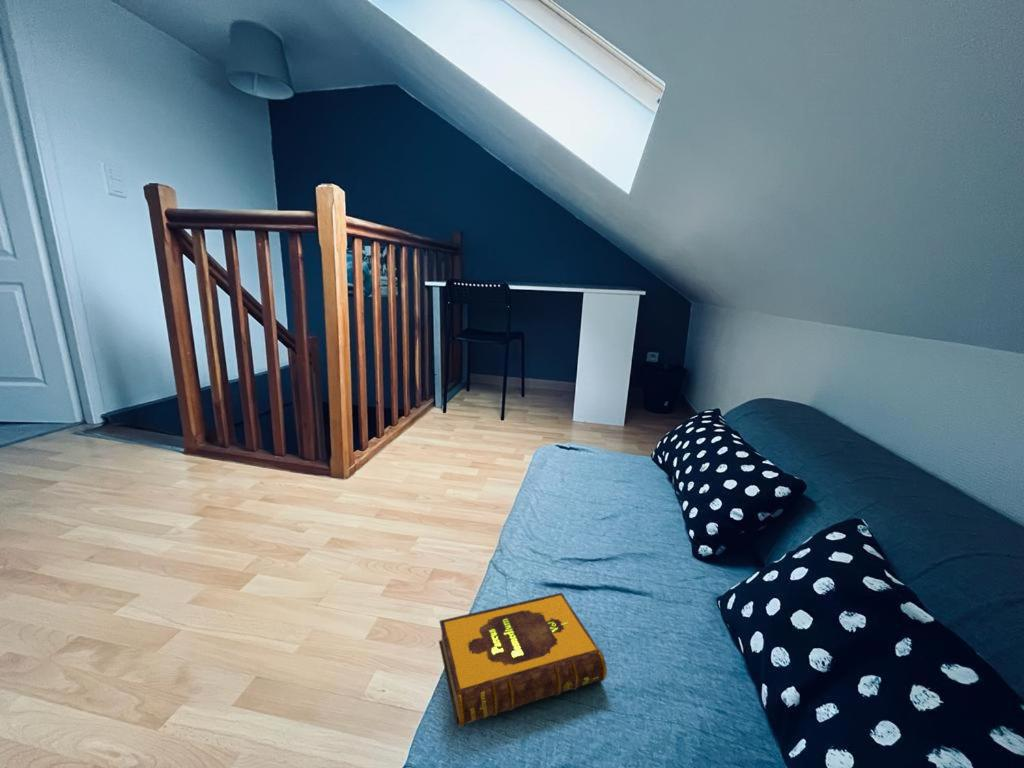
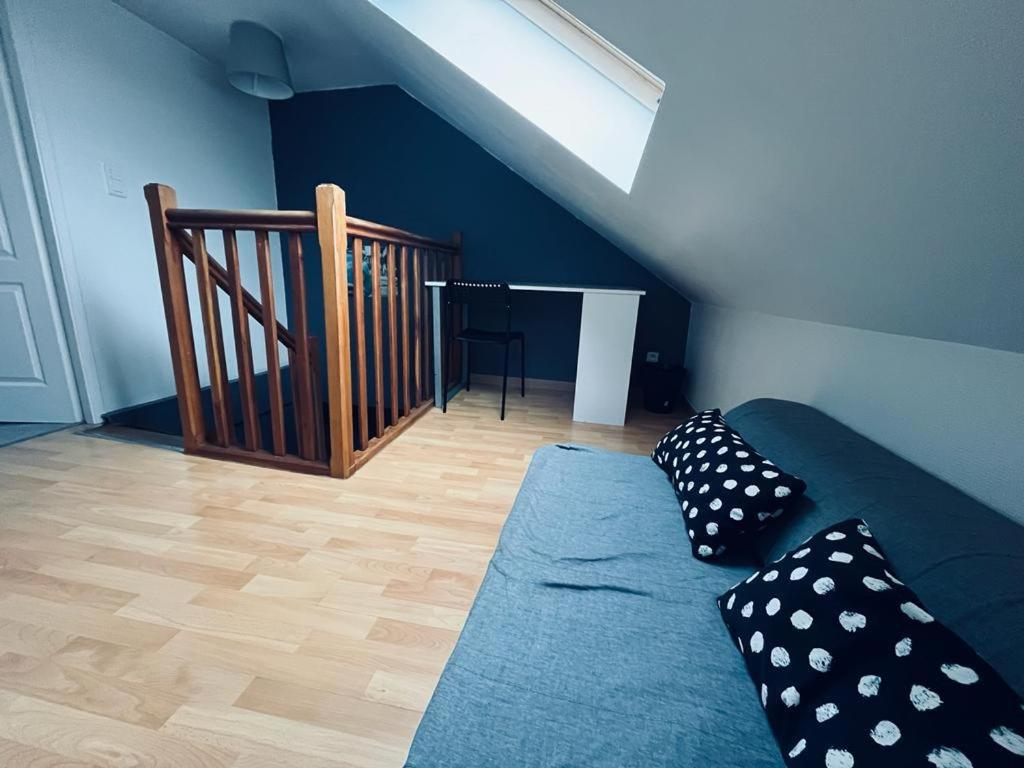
- hardback book [438,592,608,729]
